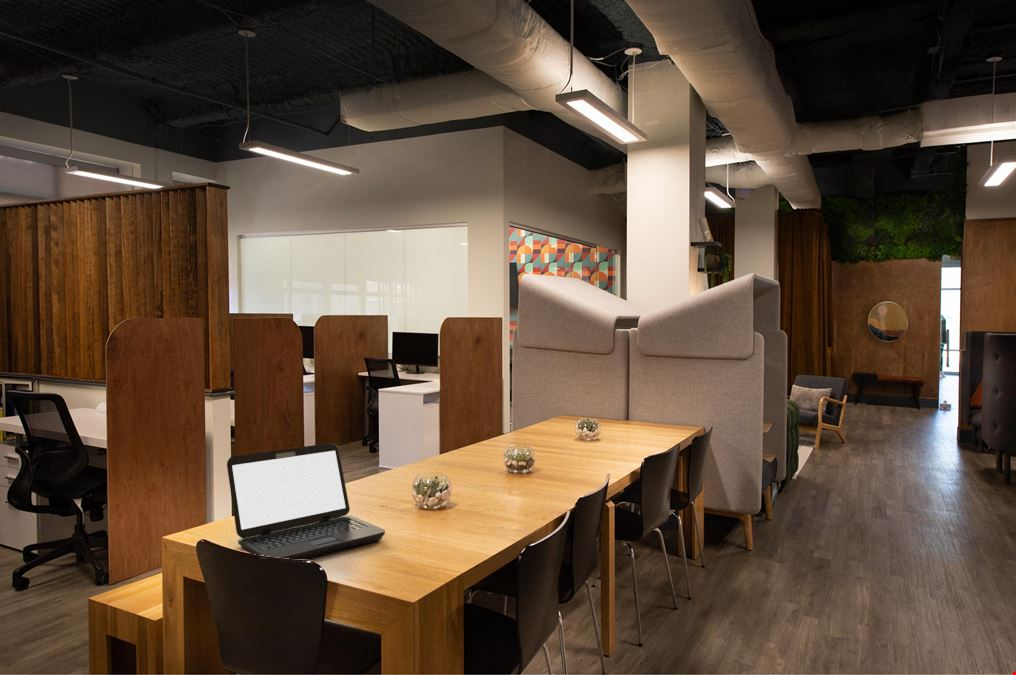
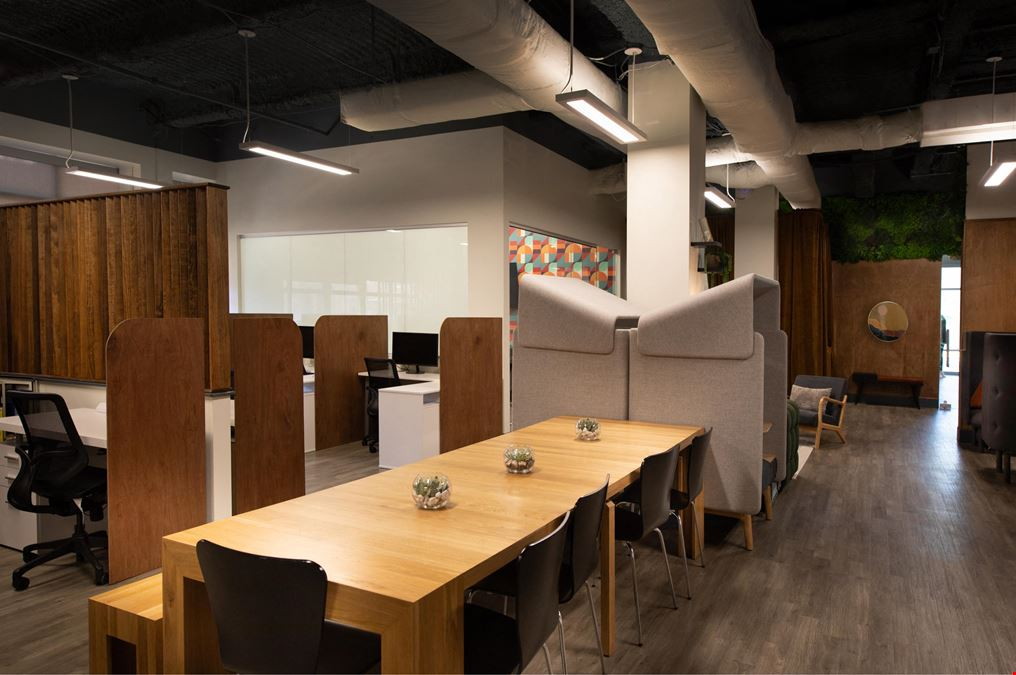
- laptop [226,443,386,560]
